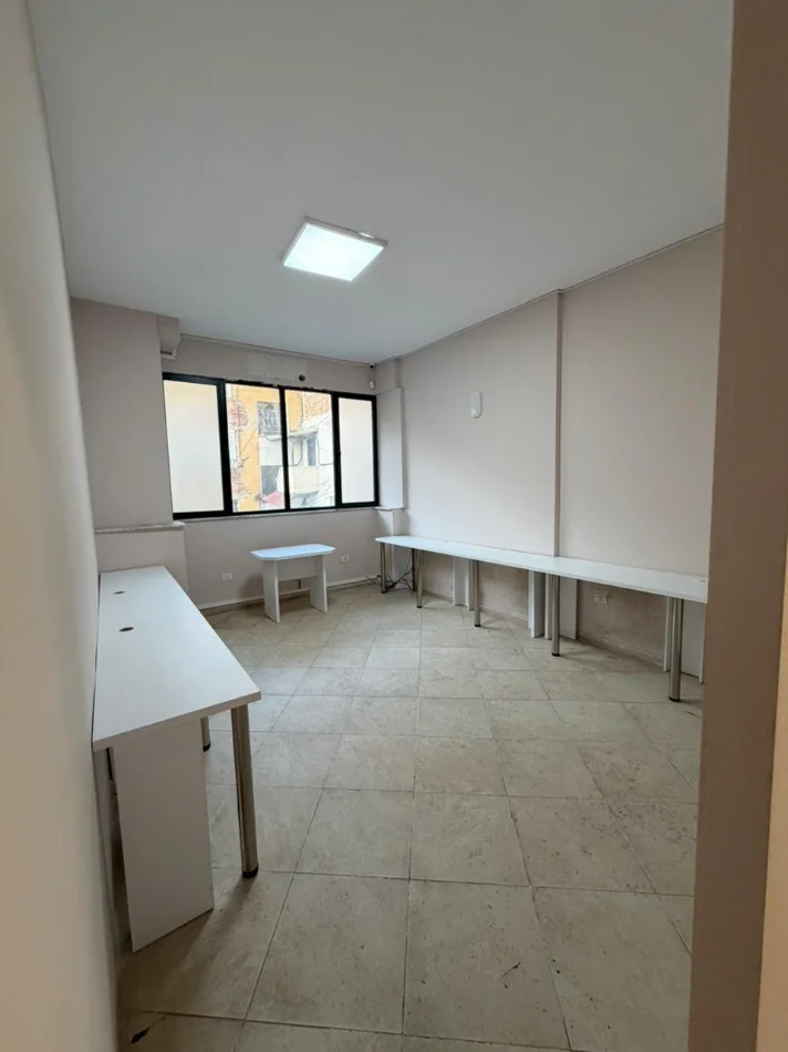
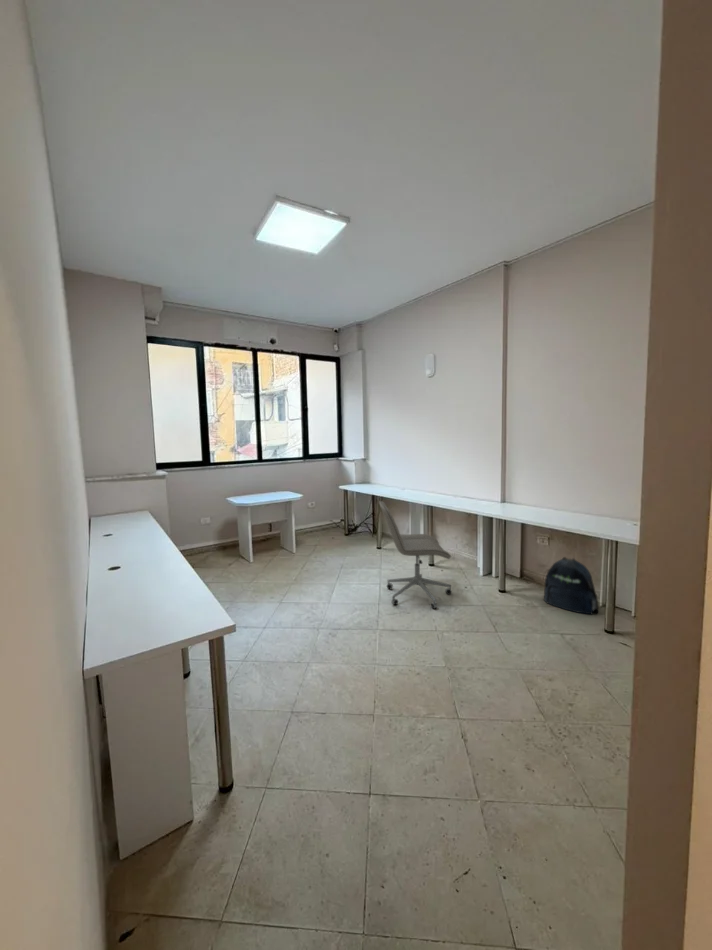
+ office chair [378,500,453,610]
+ backpack [543,556,600,615]
